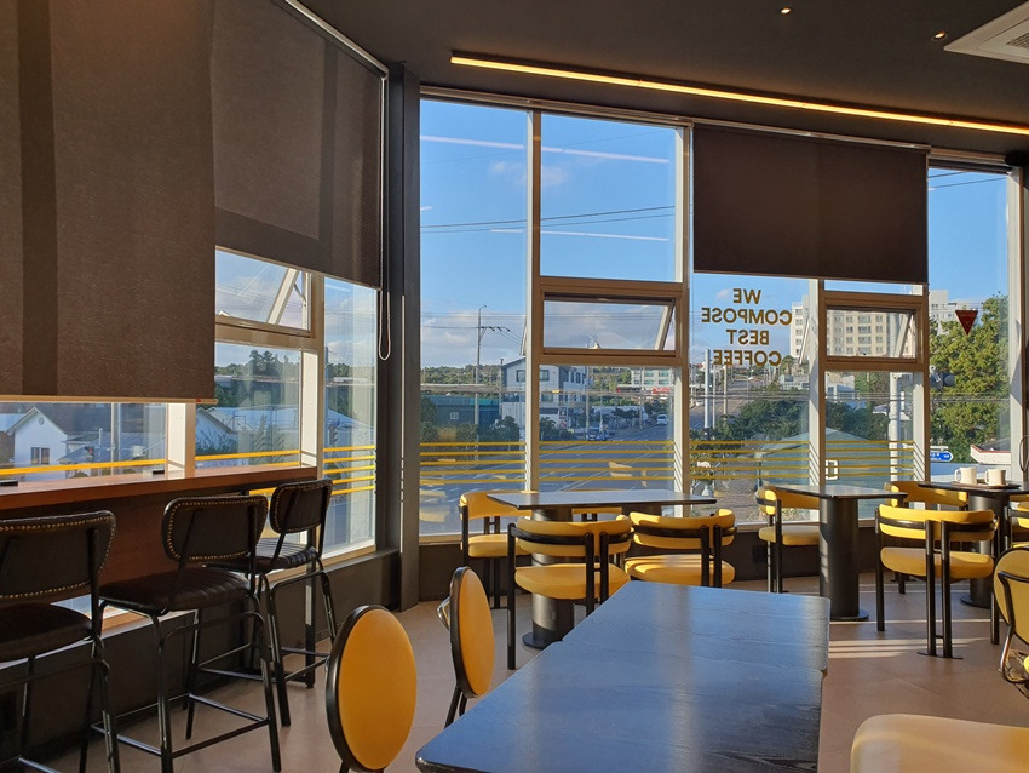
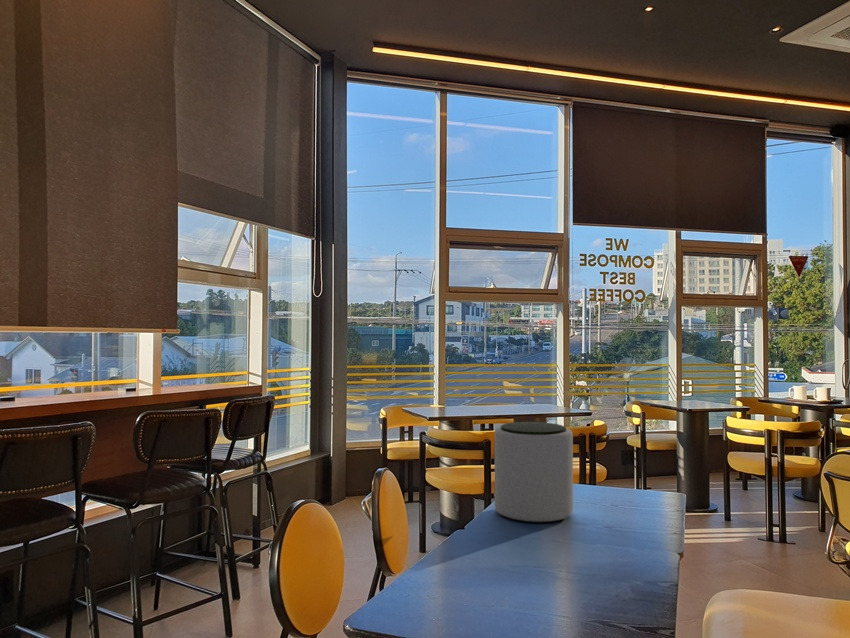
+ plant pot [494,421,574,524]
